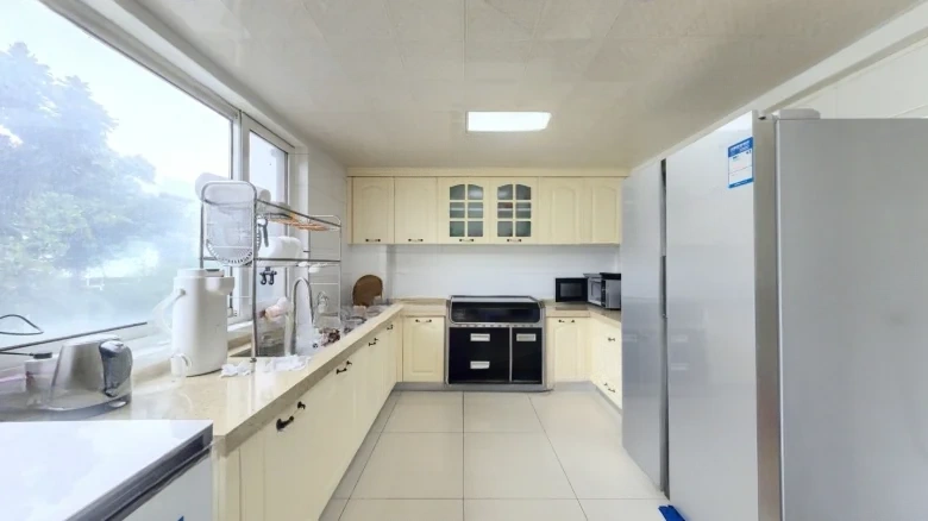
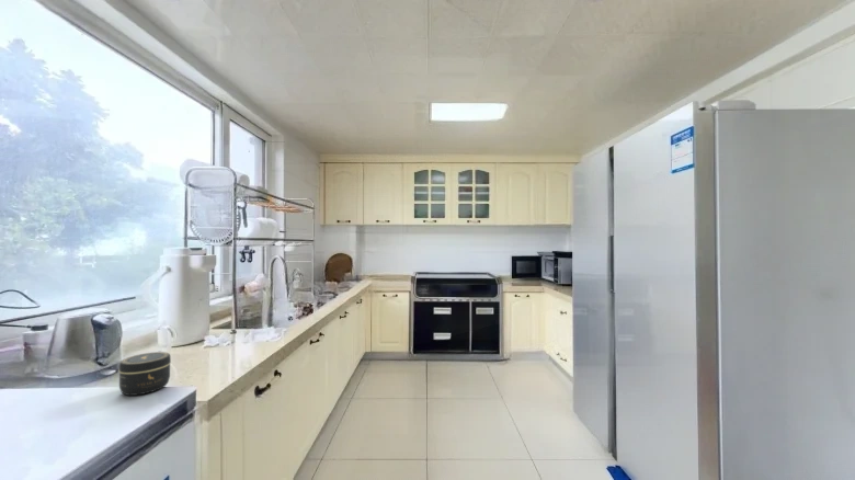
+ jar [117,351,172,397]
